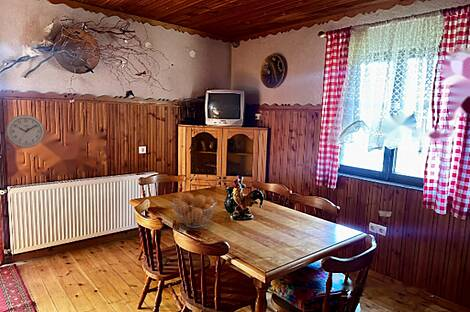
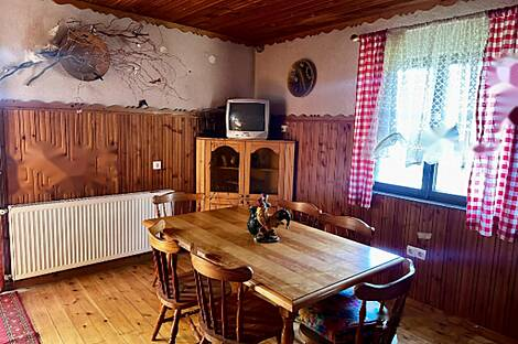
- wall clock [5,114,46,149]
- fruit basket [172,192,218,229]
